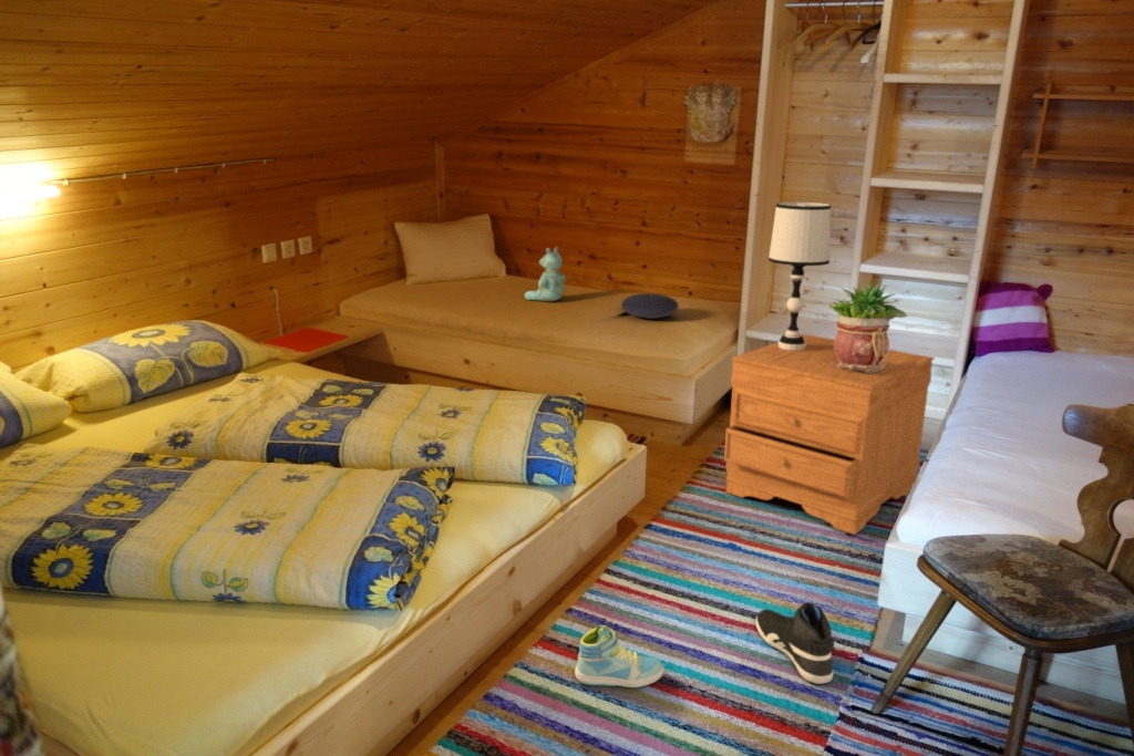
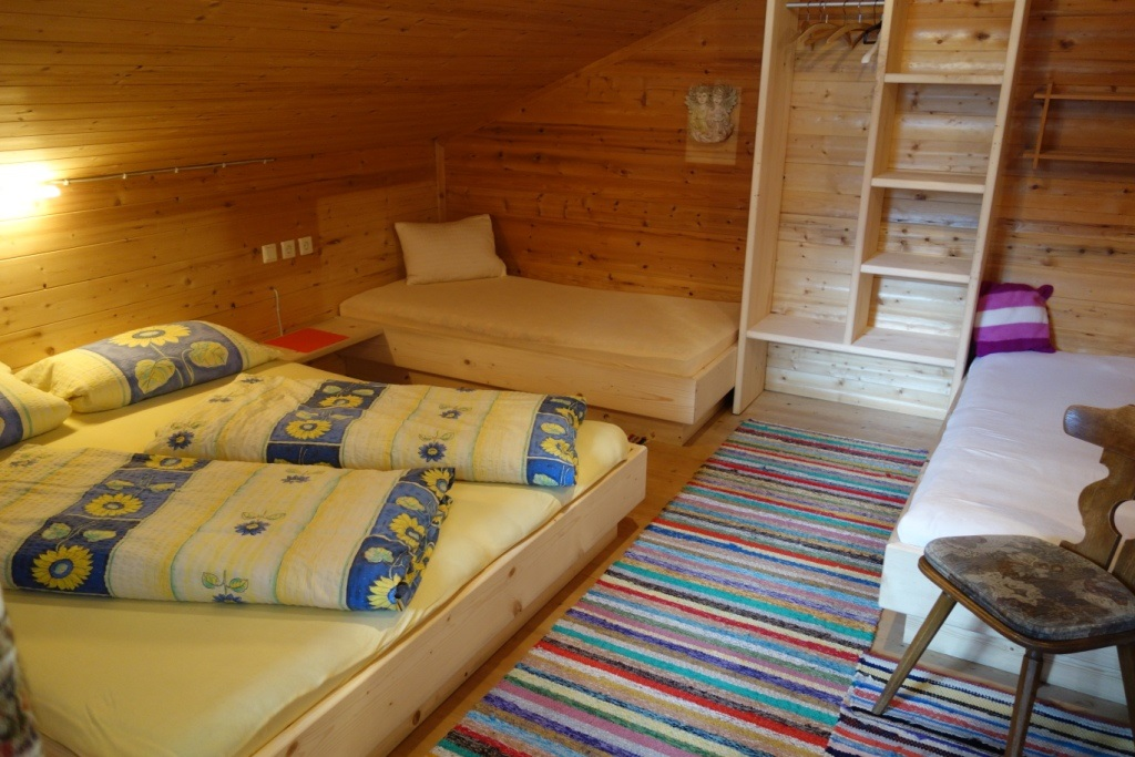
- stuffed bear [524,245,567,302]
- sneaker [574,624,666,688]
- table lamp [767,201,832,351]
- potted plant [827,278,908,372]
- nightstand [723,333,936,536]
- sneaker [754,601,835,685]
- cushion [620,292,680,320]
